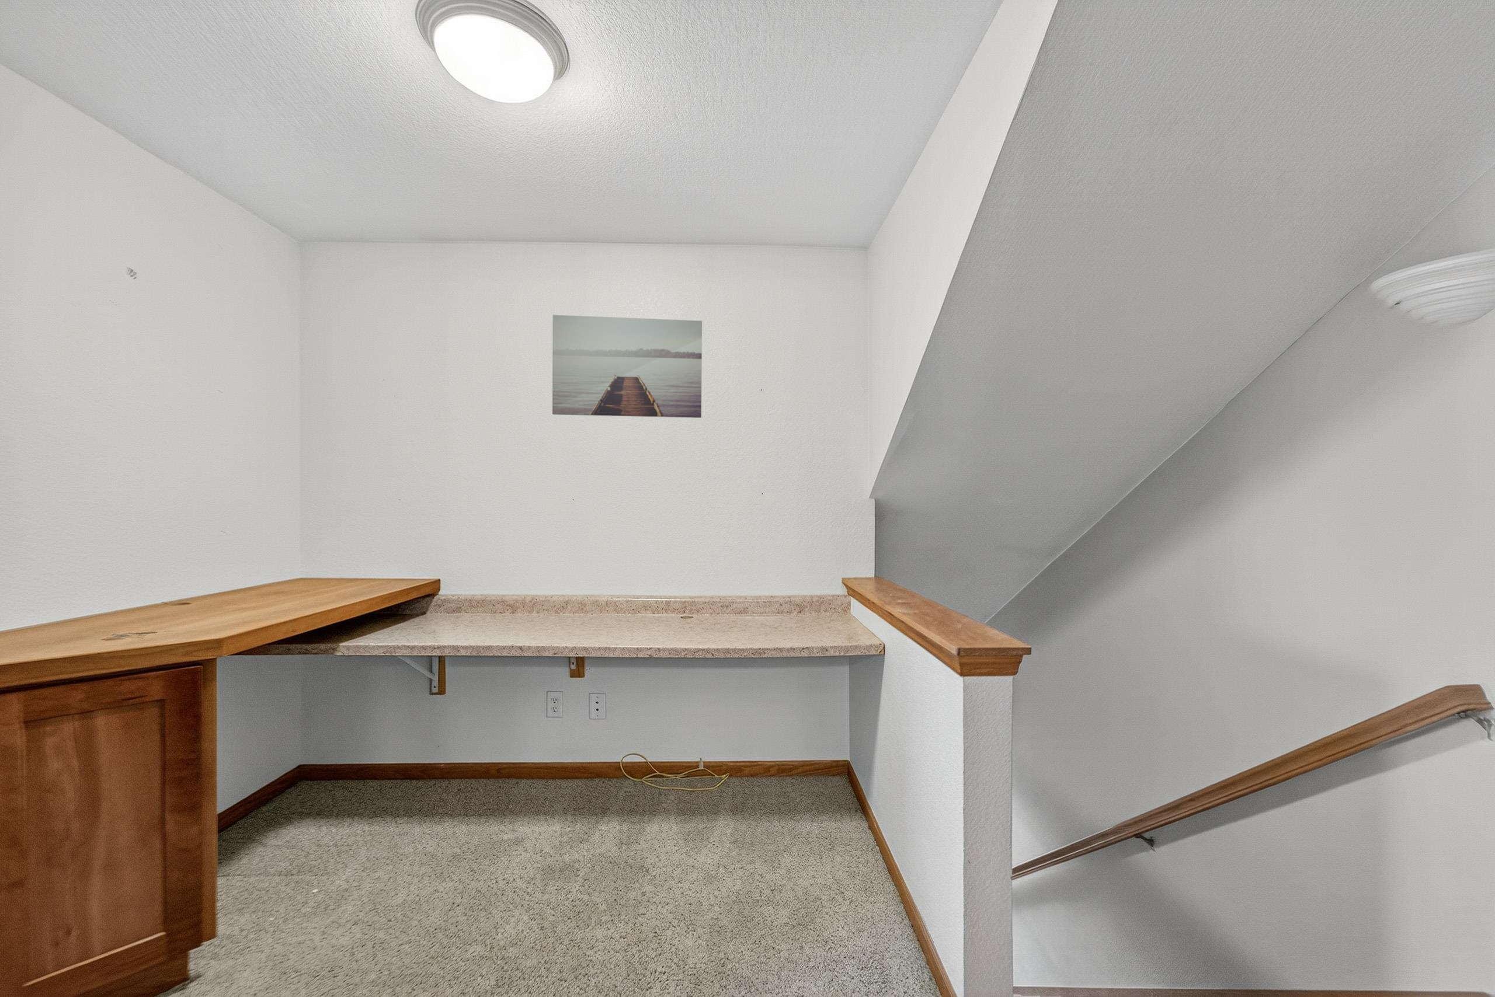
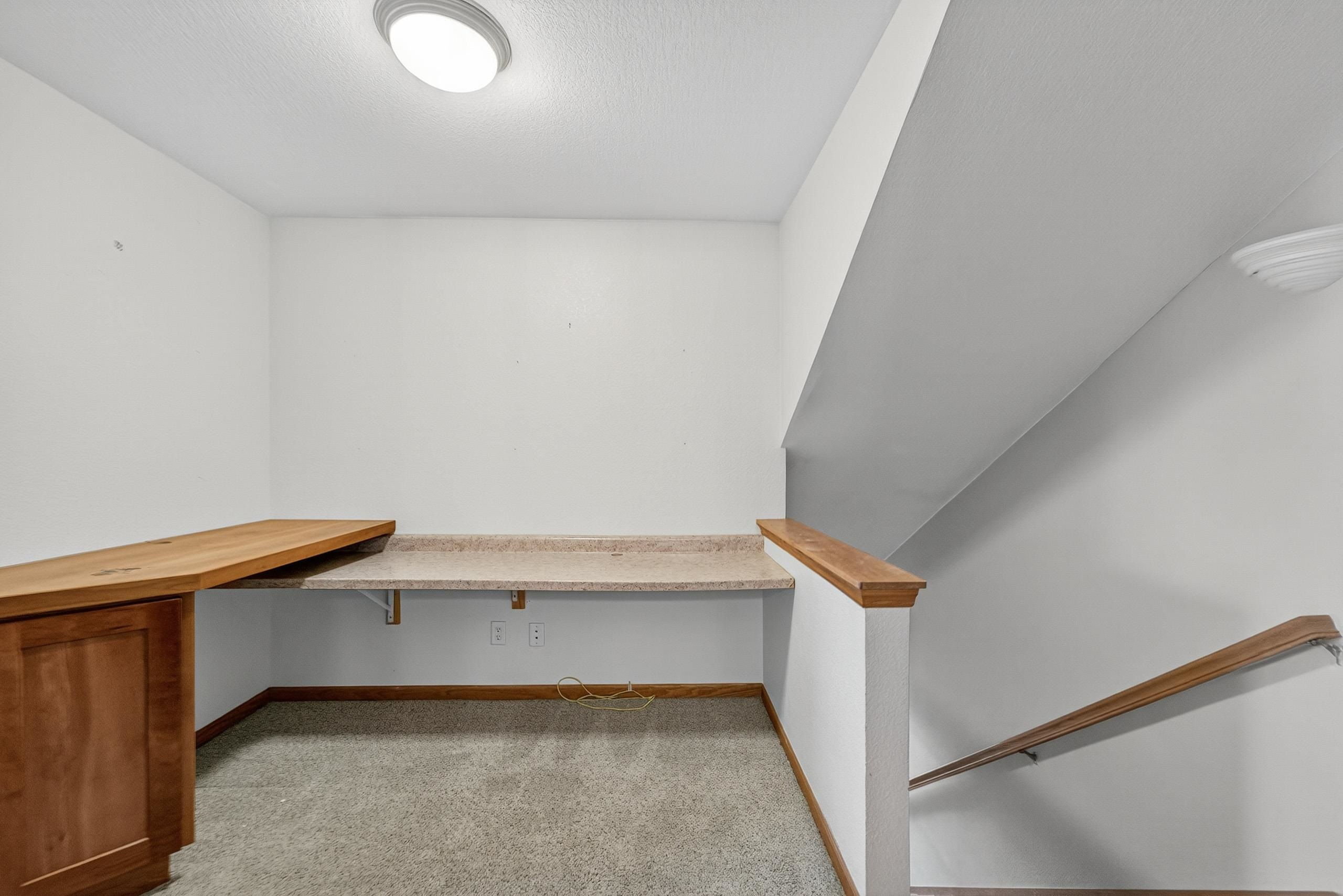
- wall art [552,314,702,418]
